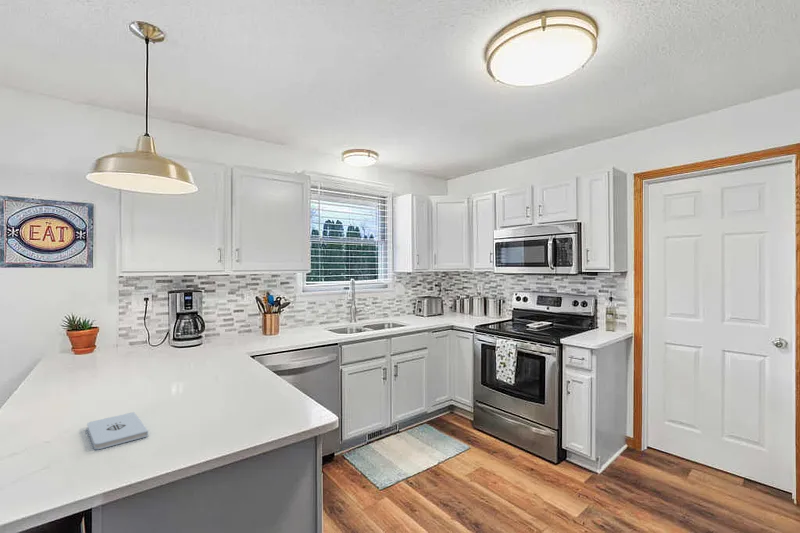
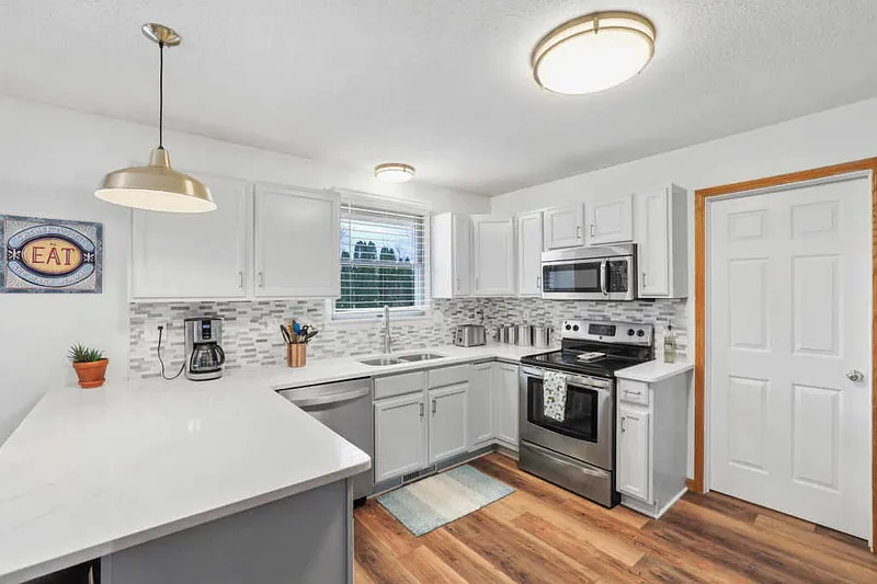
- notepad [86,411,149,450]
